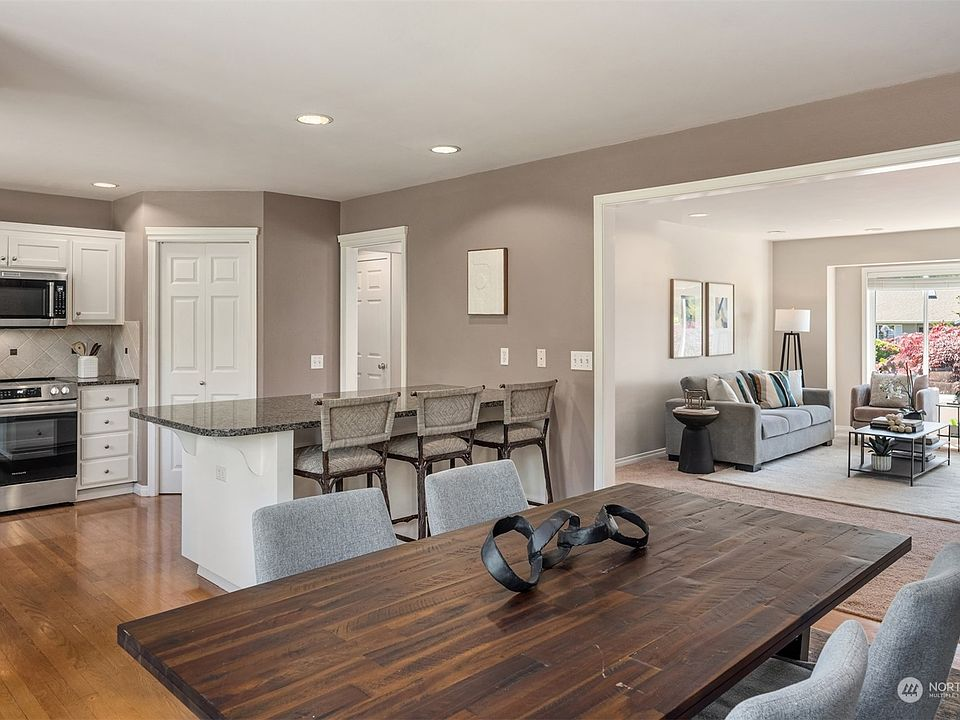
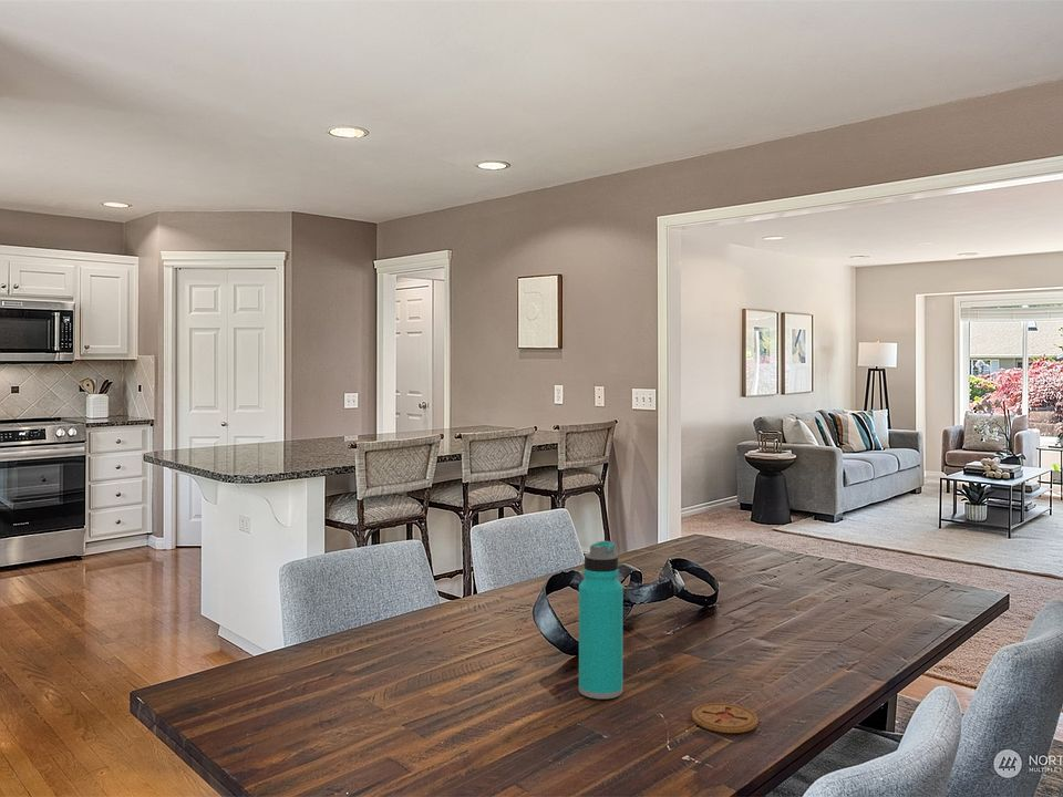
+ coaster [691,702,760,734]
+ water bottle [578,540,623,701]
